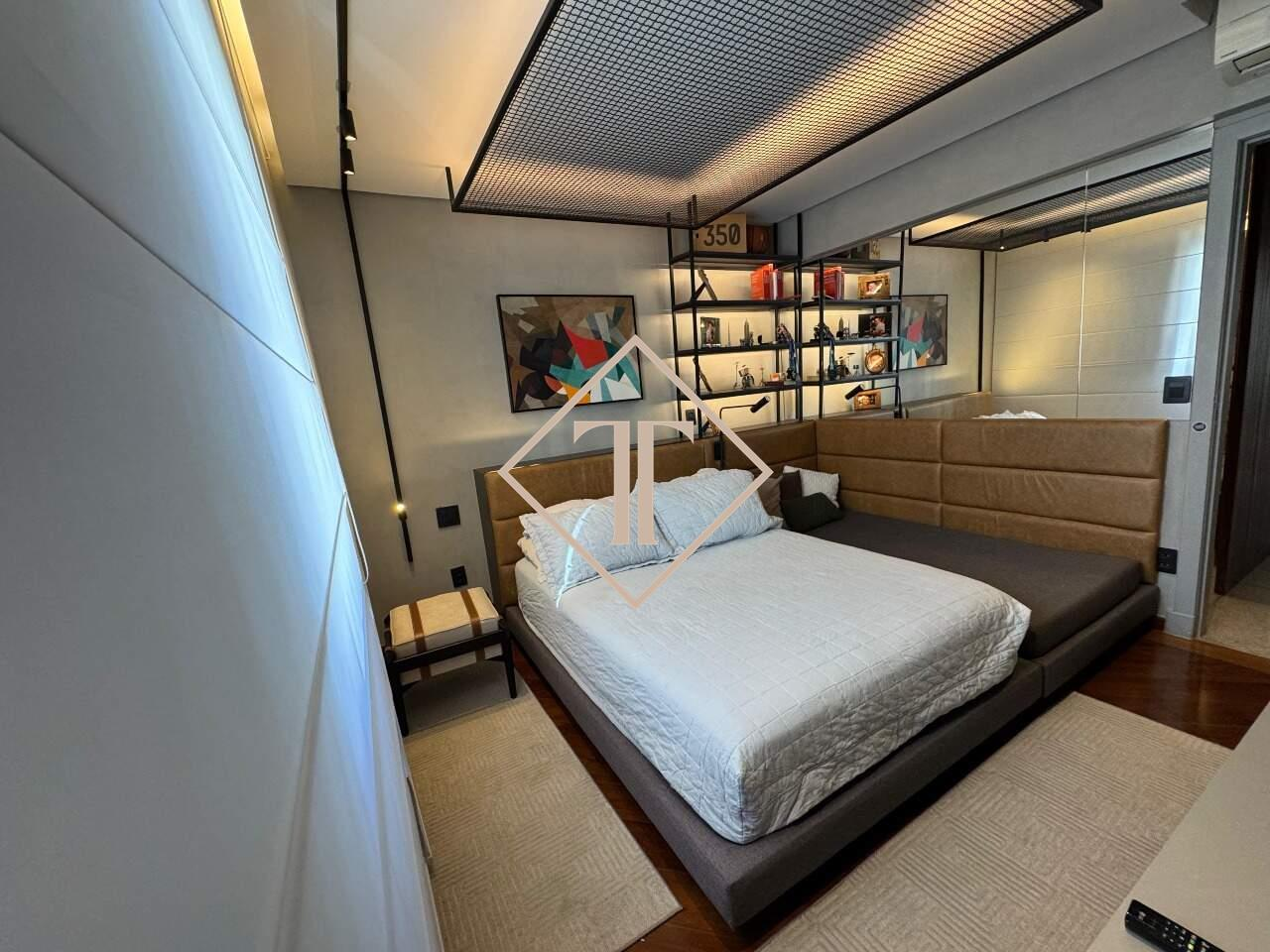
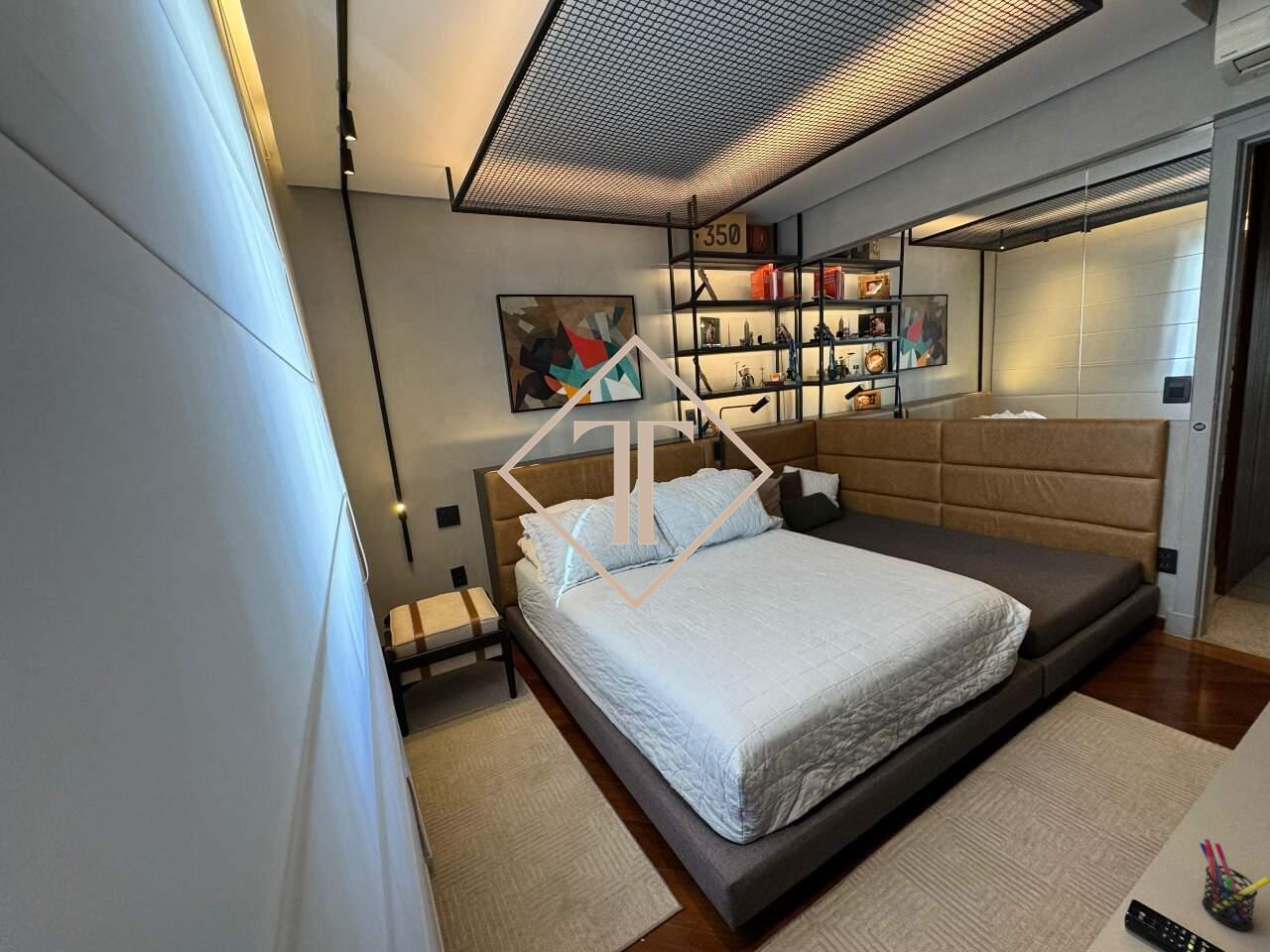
+ pen holder [1199,838,1270,931]
